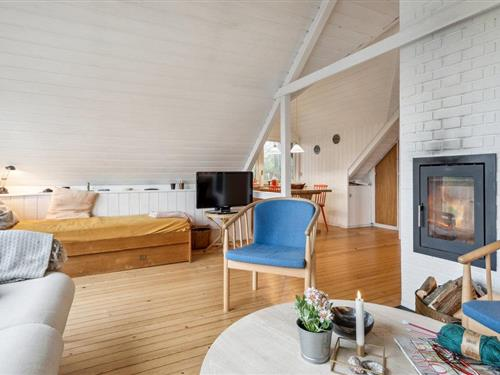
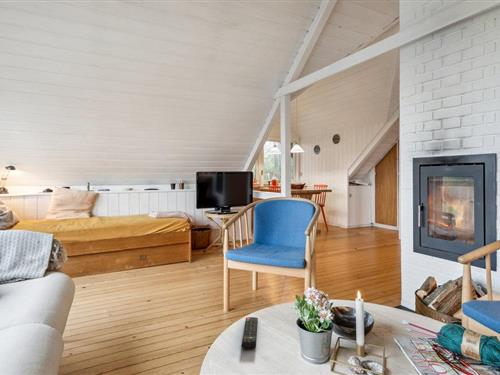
+ remote control [240,316,259,350]
